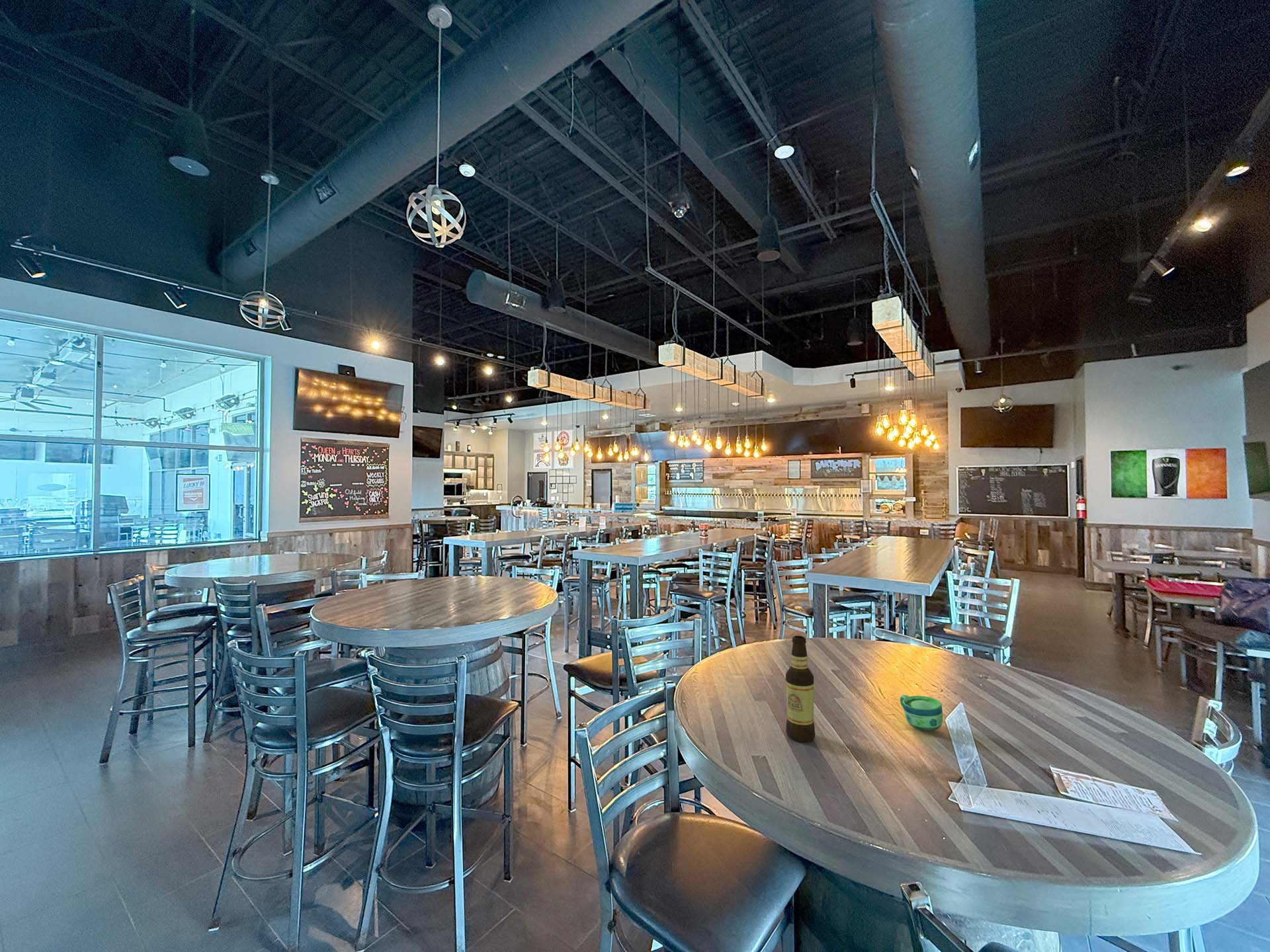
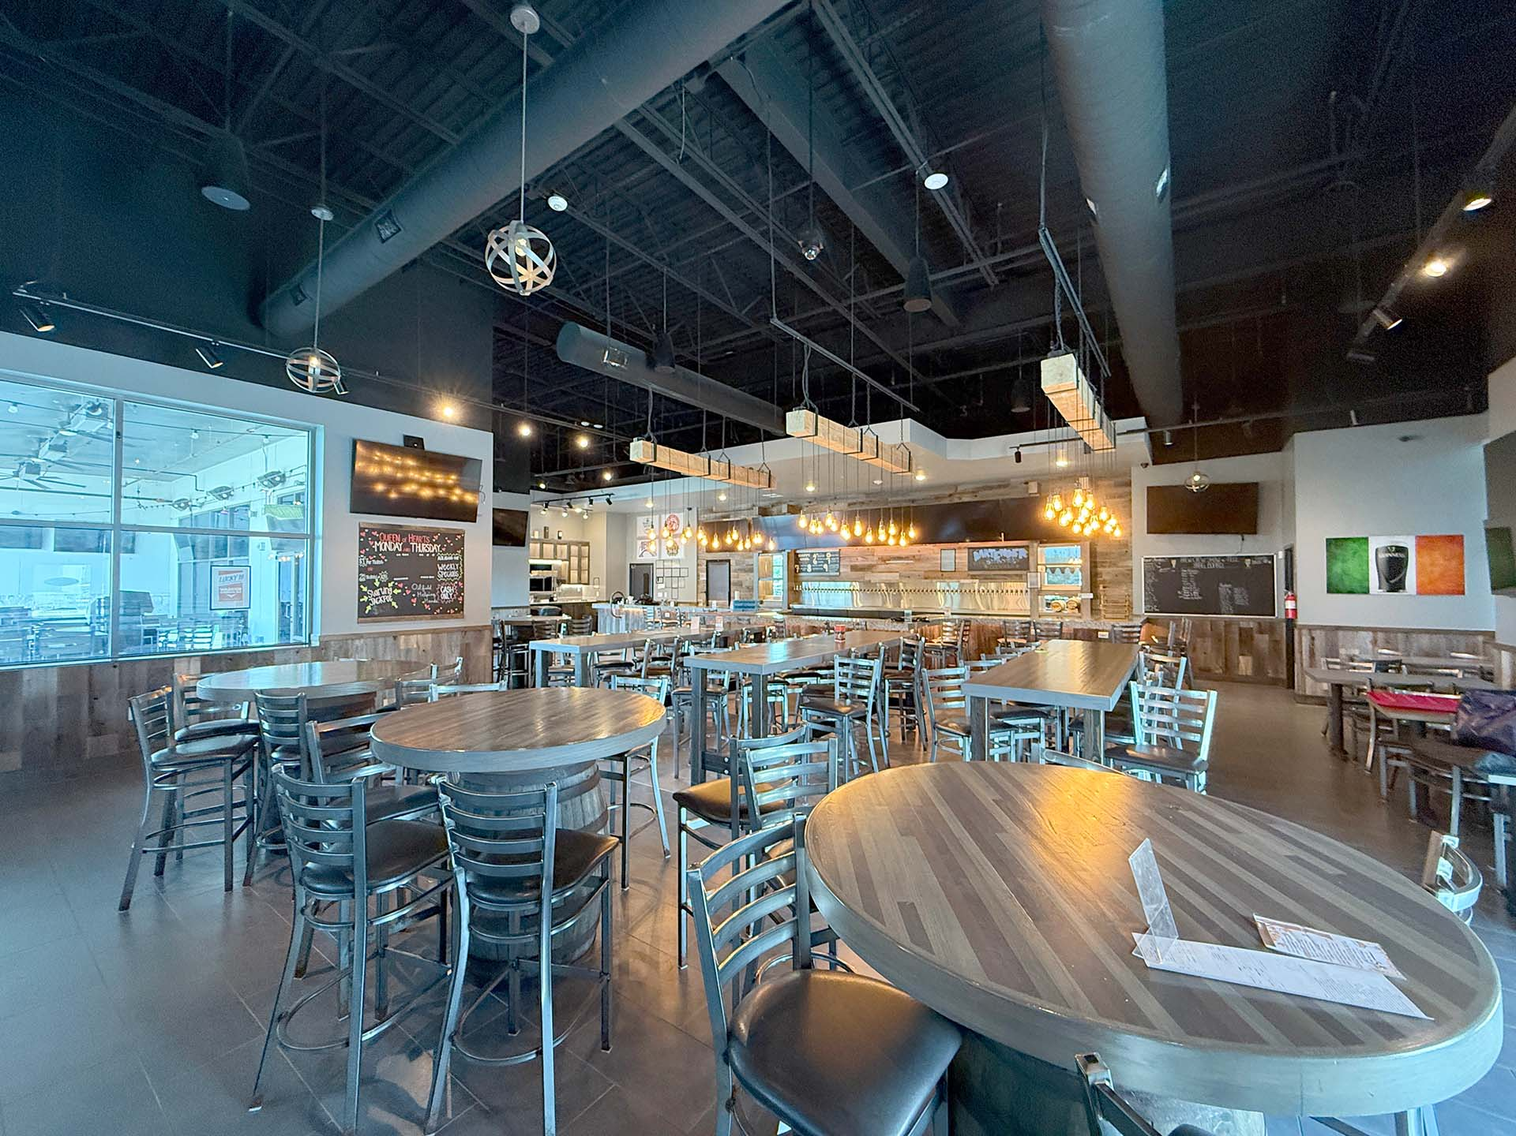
- cup [899,694,943,732]
- bottle [785,635,816,743]
